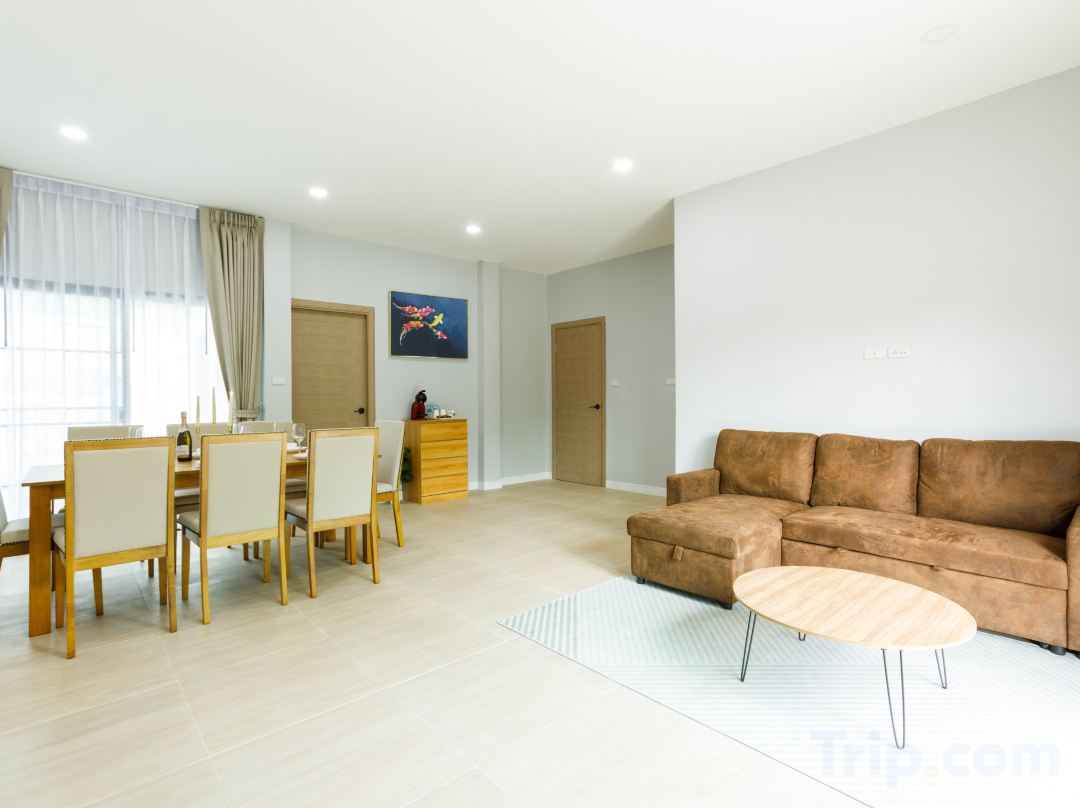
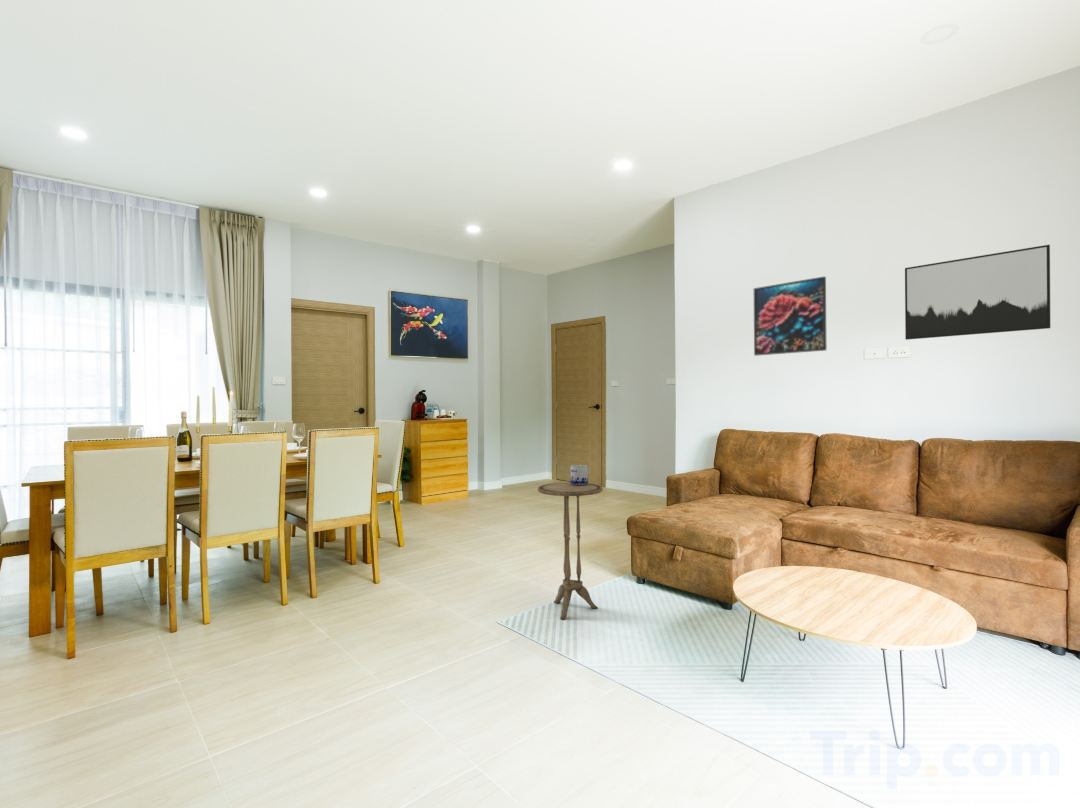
+ wall art [904,244,1052,341]
+ side table [537,482,604,620]
+ mug [569,464,589,485]
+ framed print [753,275,828,357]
